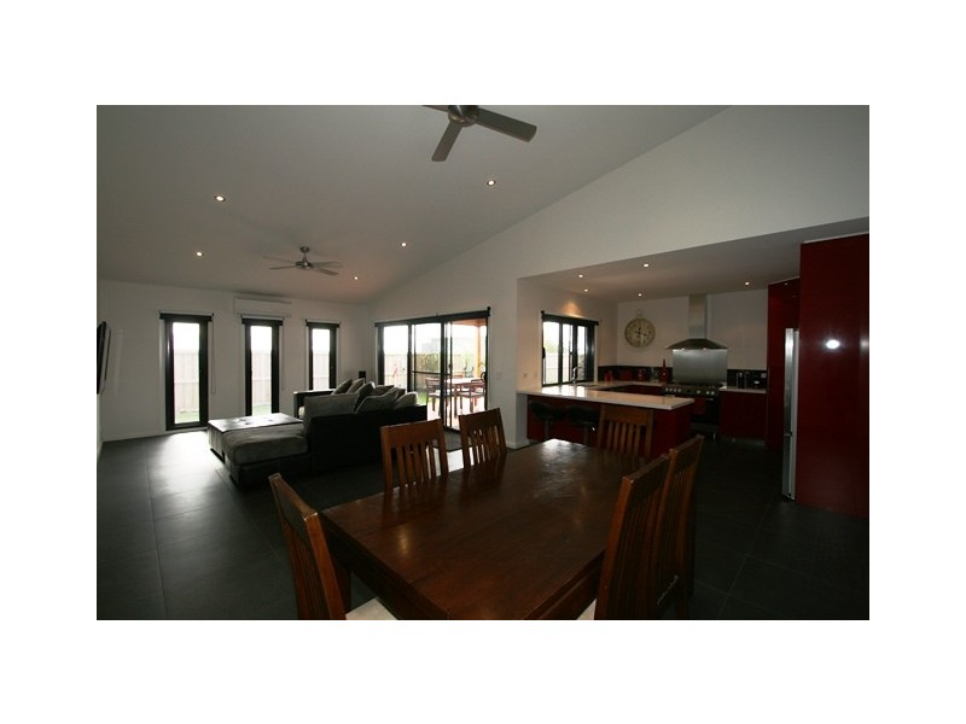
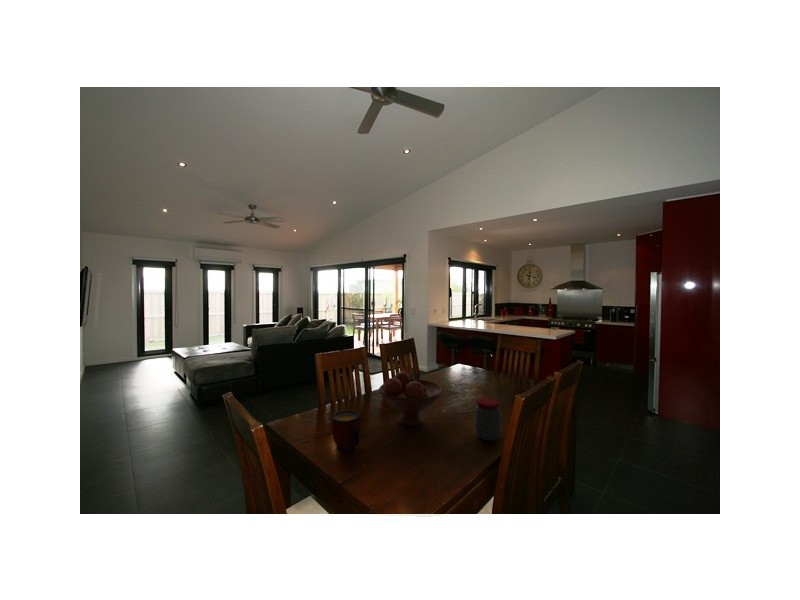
+ jar [474,397,502,442]
+ fruit bowl [378,371,444,427]
+ mug [331,409,361,452]
